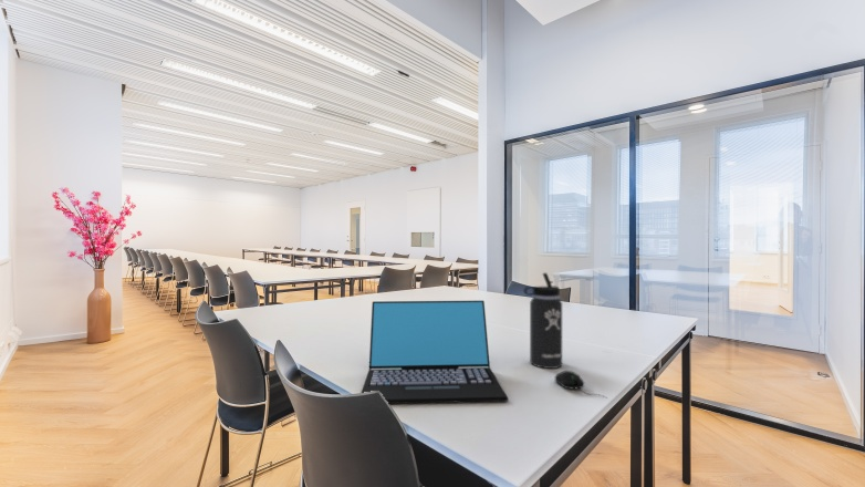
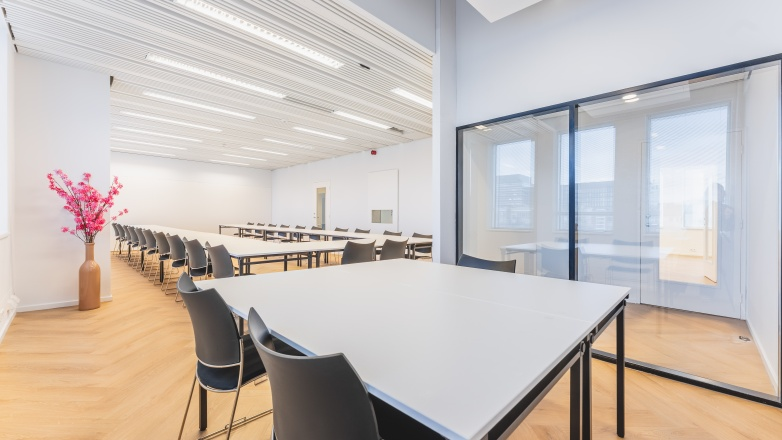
- computer mouse [554,370,607,398]
- laptop [361,300,509,405]
- thermos bottle [523,271,563,370]
